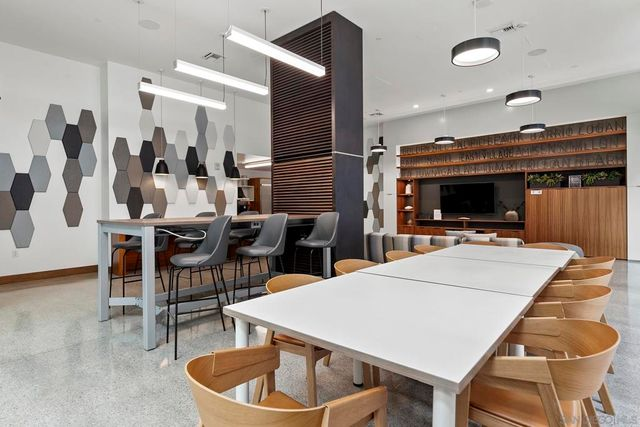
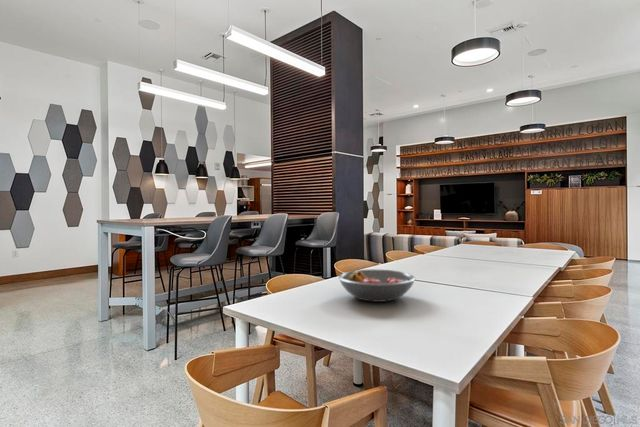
+ fruit bowl [337,268,417,303]
